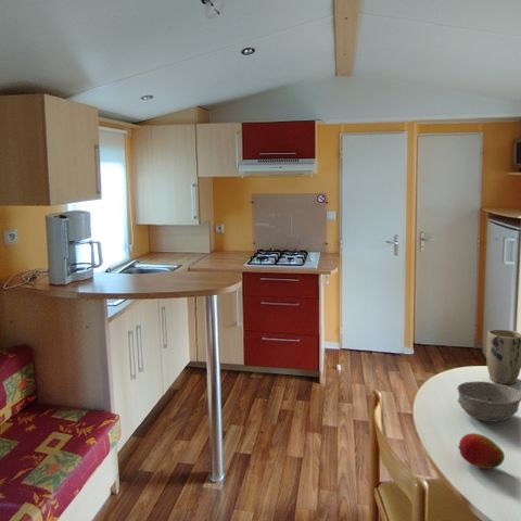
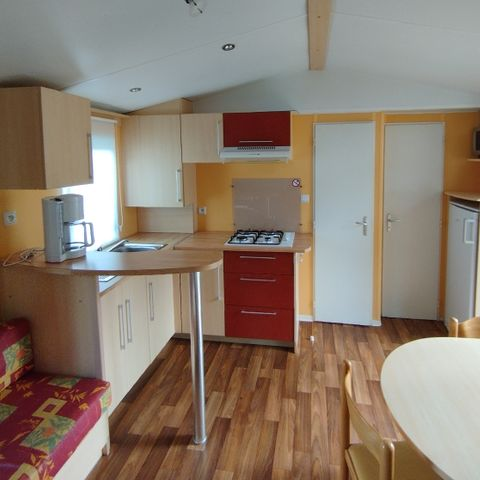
- bowl [456,380,521,422]
- fruit [457,432,506,470]
- plant pot [485,329,521,385]
